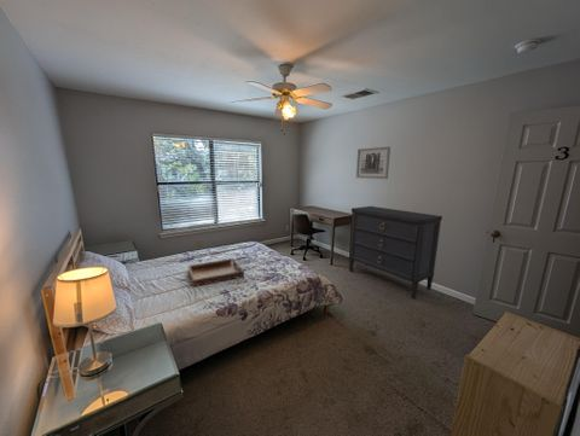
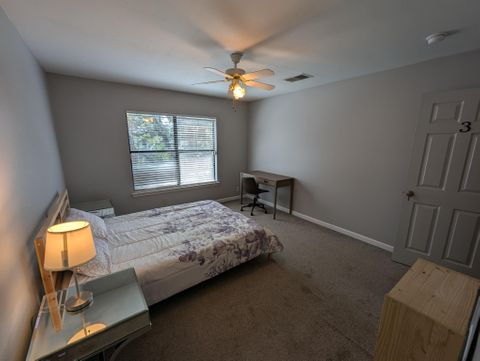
- wall art [355,146,392,180]
- serving tray [187,257,245,287]
- dresser [348,205,443,300]
